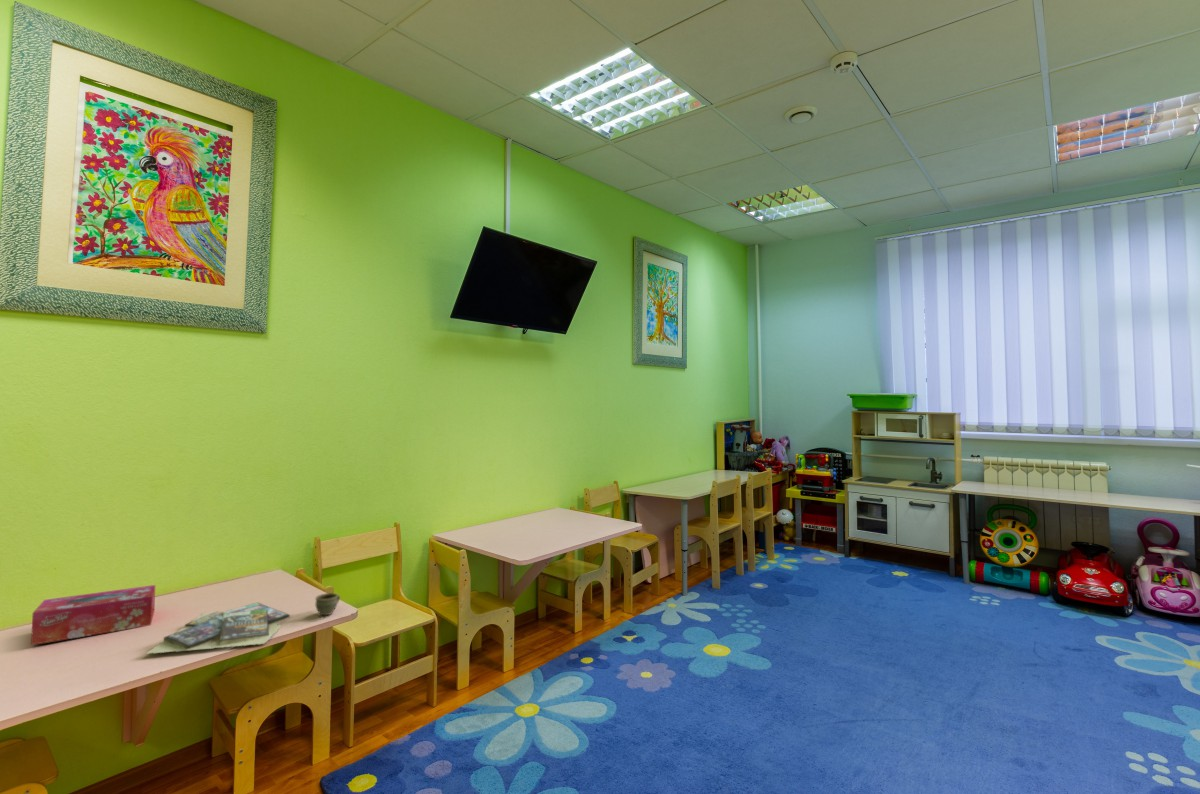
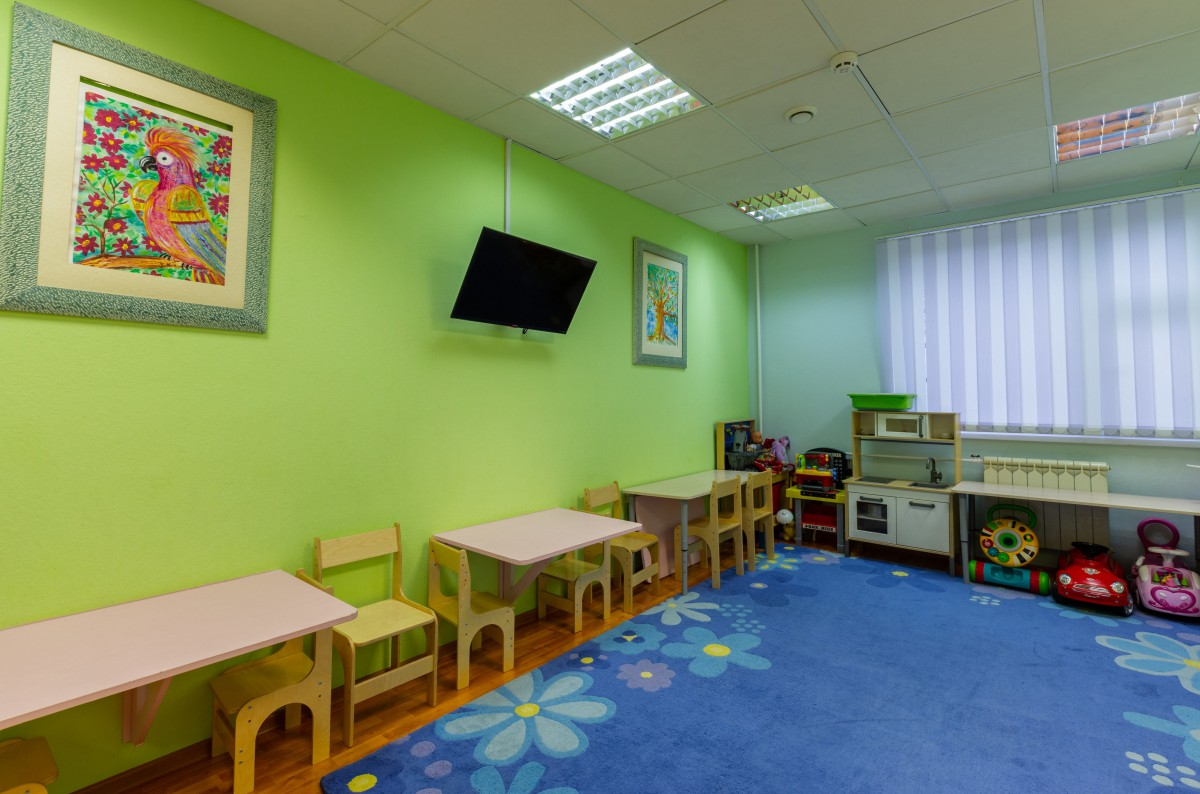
- cup [314,592,341,616]
- tissue box [30,584,156,646]
- video game cases [147,602,291,654]
